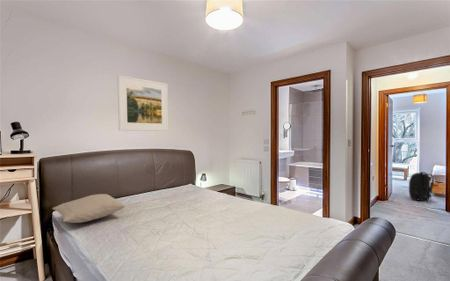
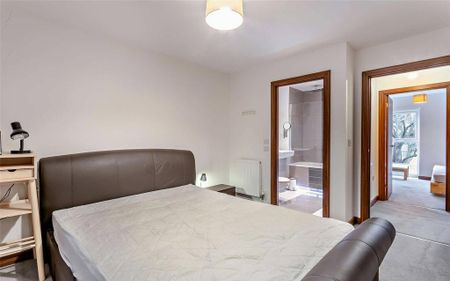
- pillow [51,193,126,224]
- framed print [116,74,169,132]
- backpack [408,171,438,205]
